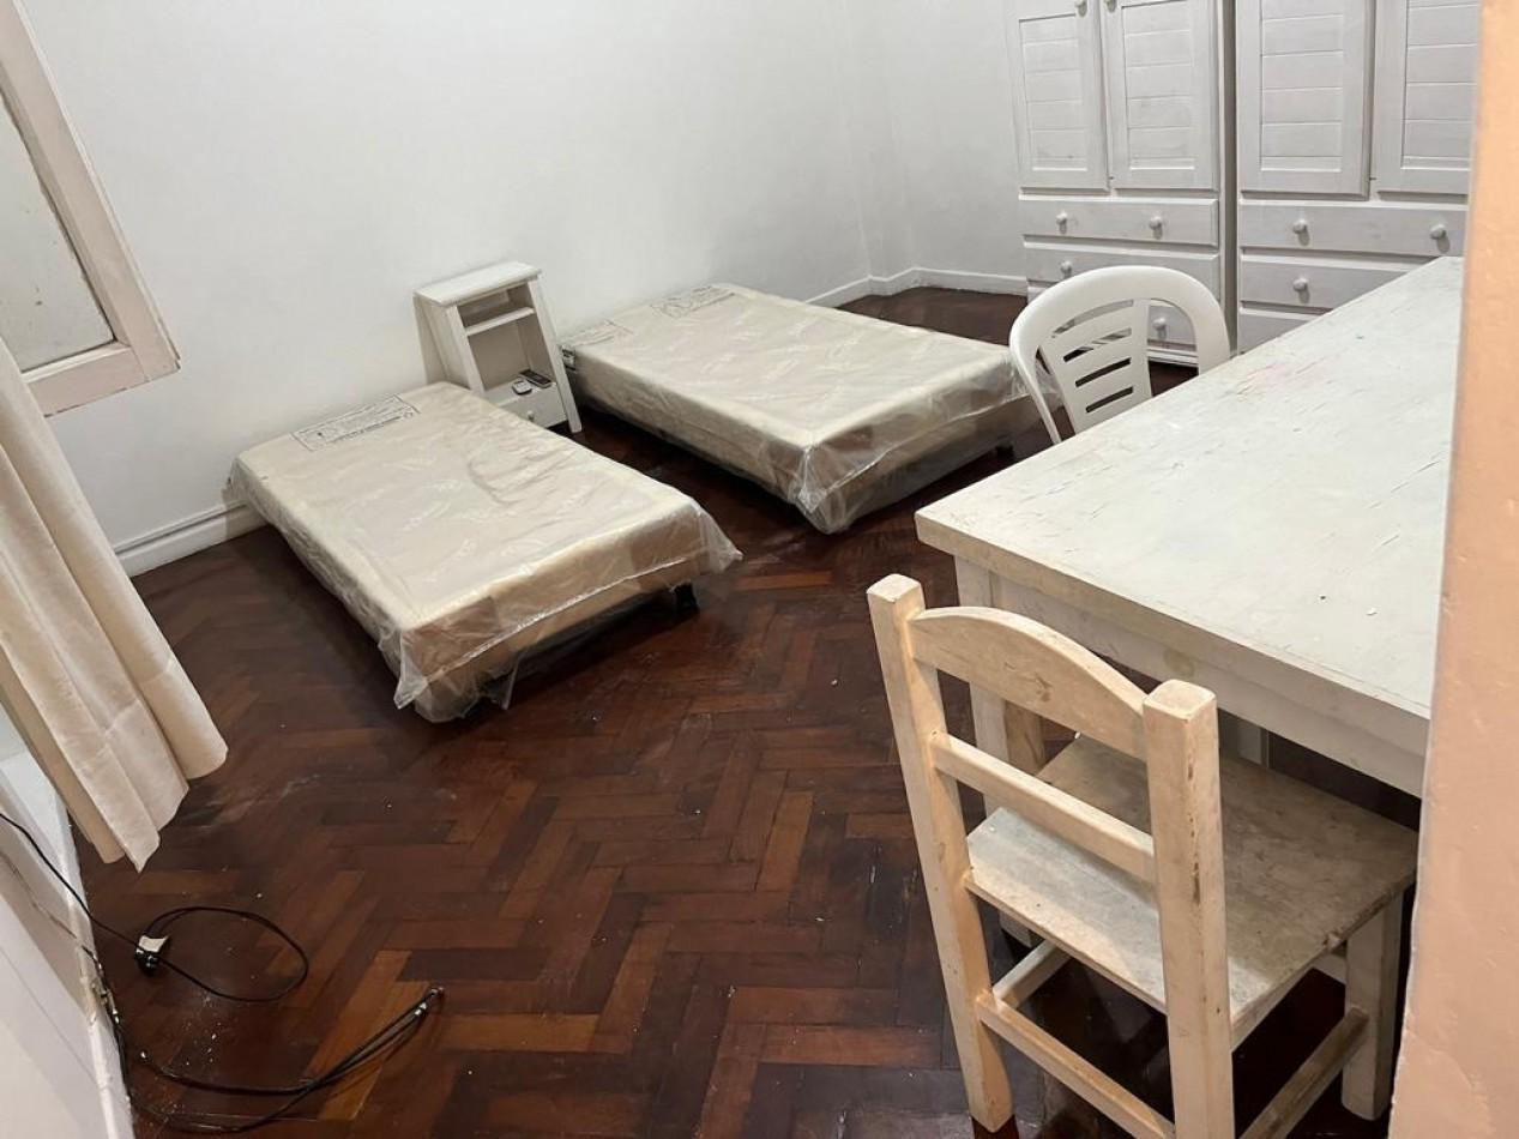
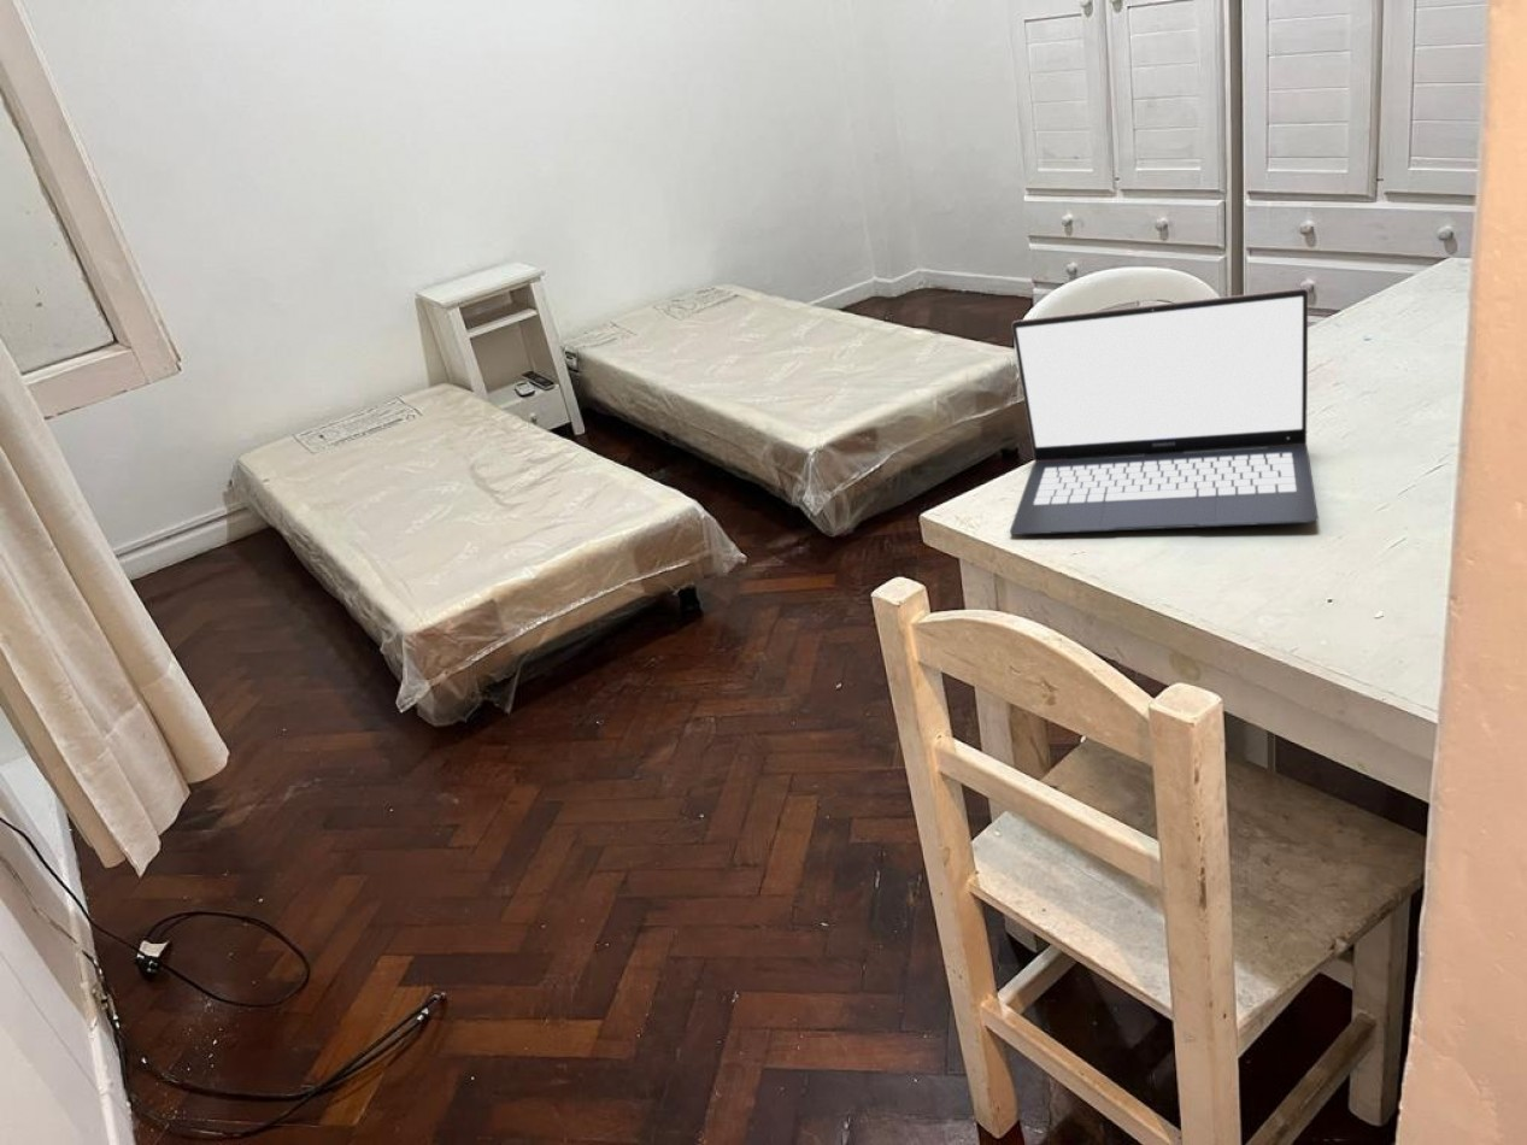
+ laptop [1009,287,1320,536]
